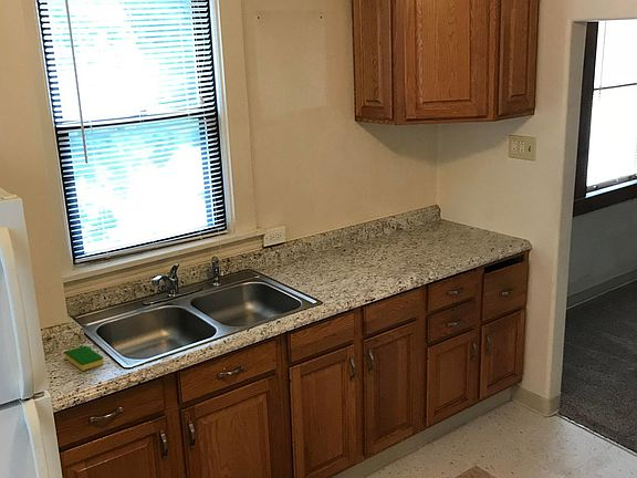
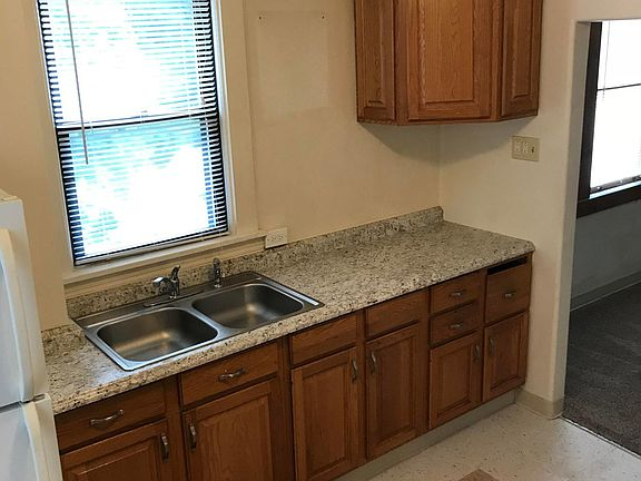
- dish sponge [63,345,105,372]
